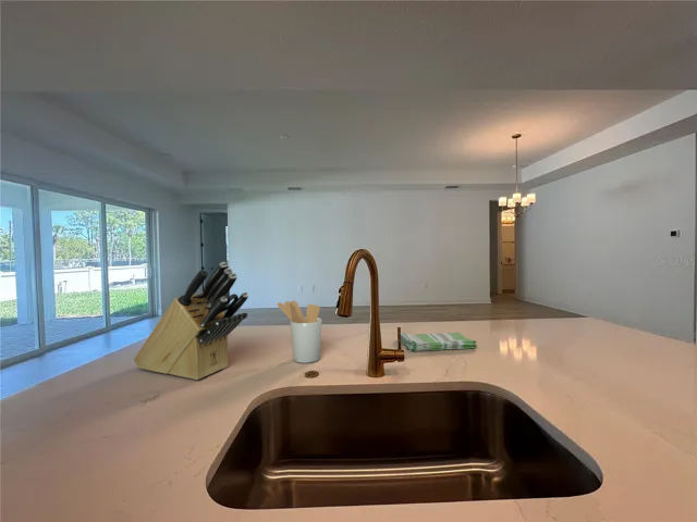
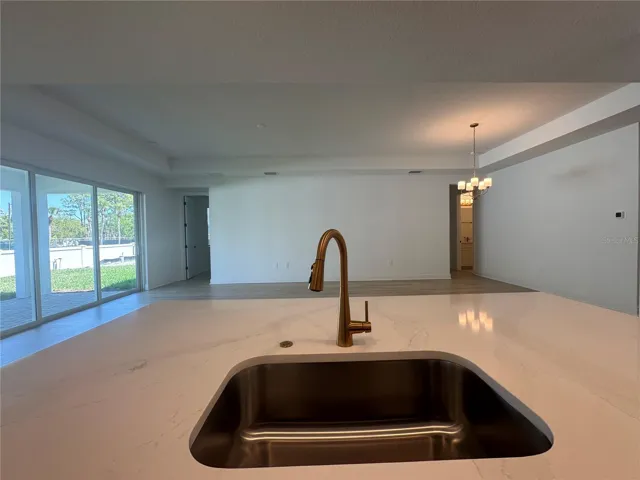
- knife block [133,261,249,381]
- utensil holder [277,300,323,364]
- dish towel [400,332,478,352]
